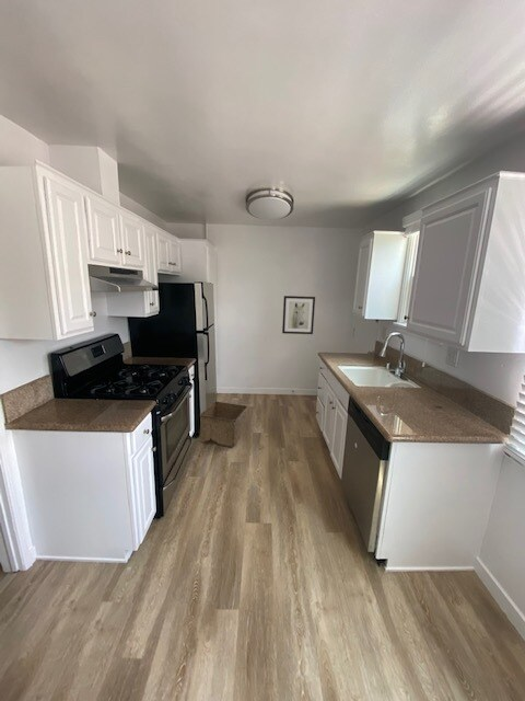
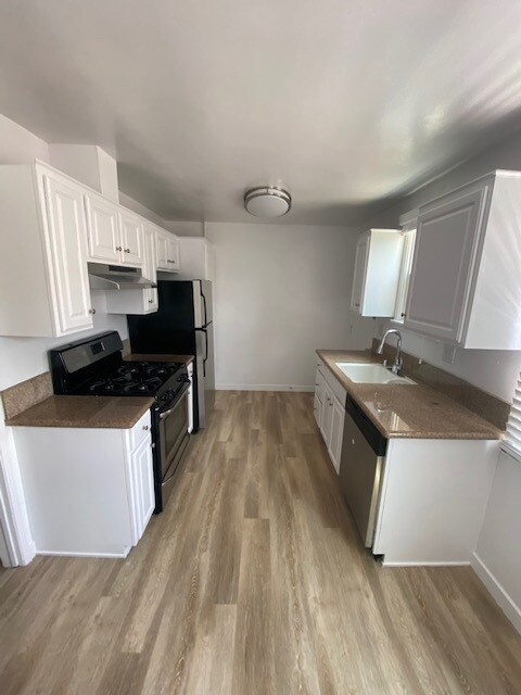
- wall art [281,295,316,335]
- storage bin [198,401,248,449]
